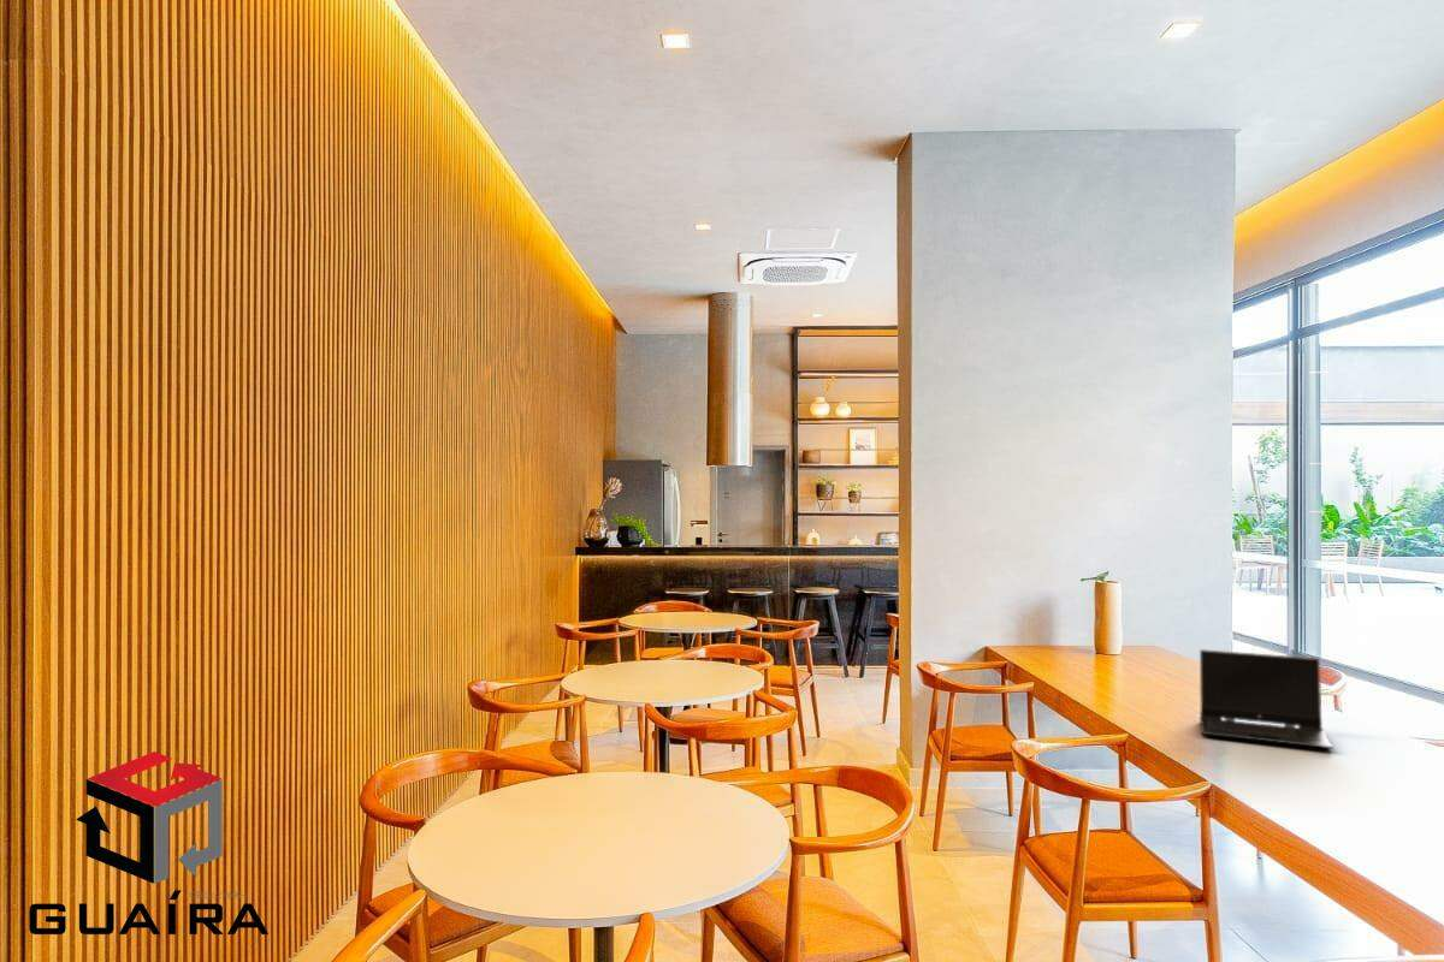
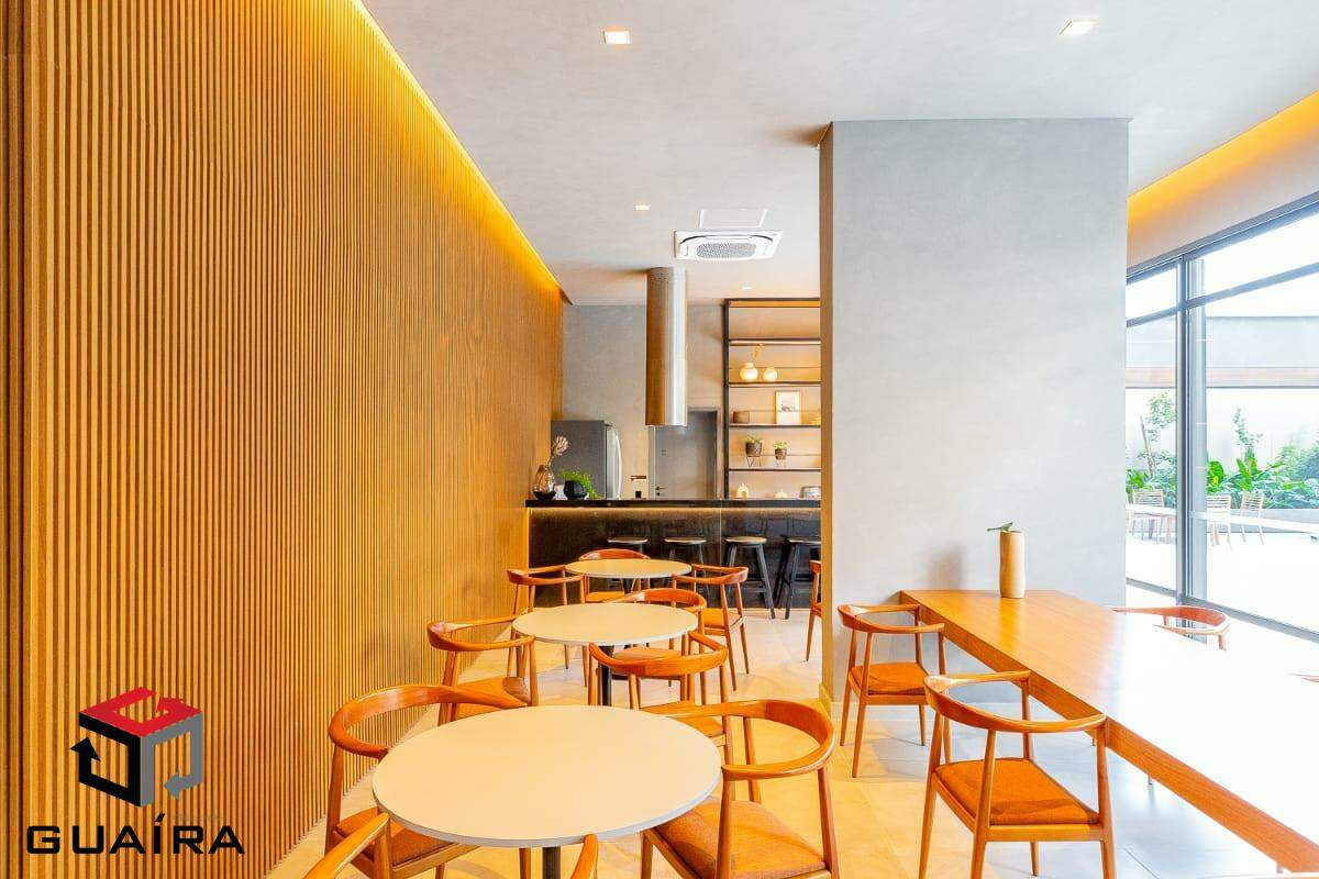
- laptop computer [1199,648,1333,749]
